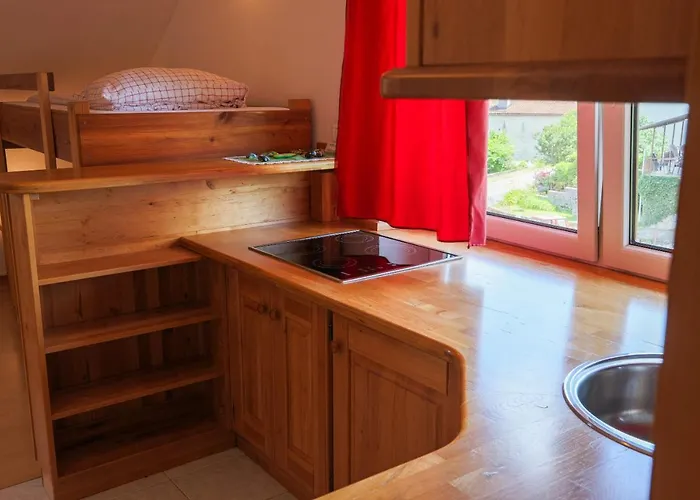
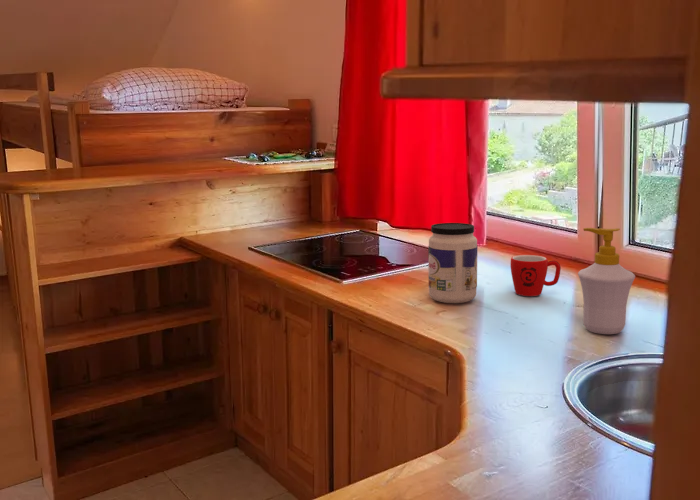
+ jar [427,222,479,304]
+ soap bottle [577,227,636,335]
+ mug [510,254,561,297]
